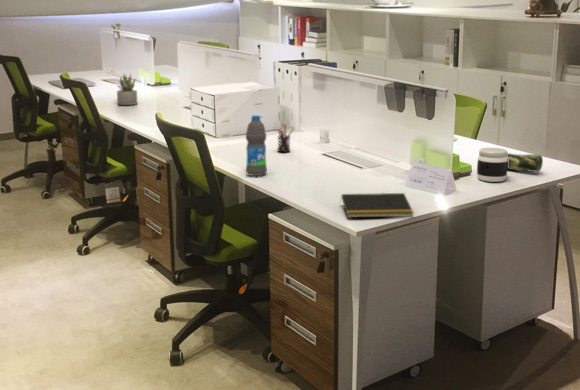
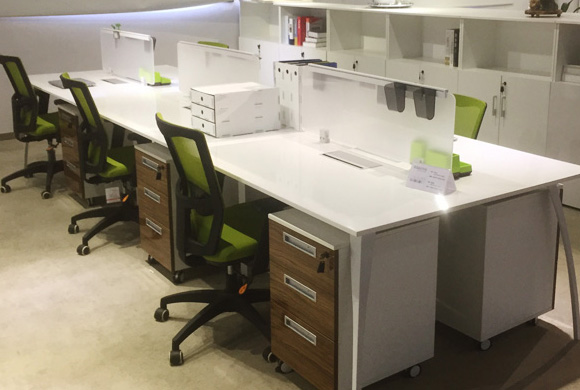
- water bottle [245,114,268,177]
- pen holder [276,125,294,153]
- pencil case [507,152,544,173]
- notepad [339,192,414,219]
- succulent plant [116,72,139,106]
- jar [476,147,508,183]
